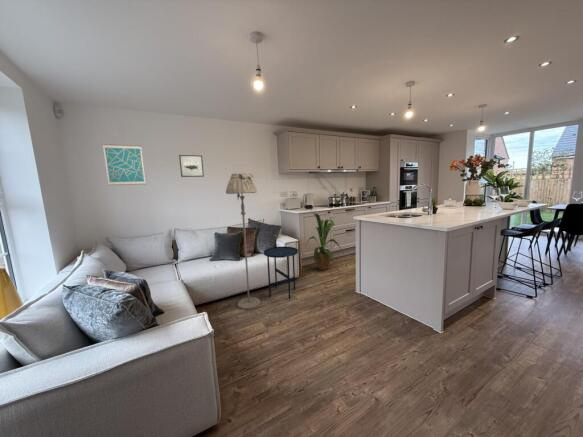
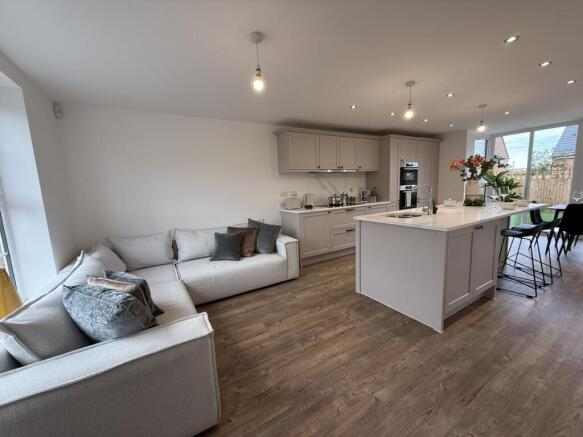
- wall art [178,154,205,178]
- floor lamp [225,172,261,310]
- wall art [102,143,147,186]
- side table [263,246,299,300]
- house plant [304,213,345,271]
